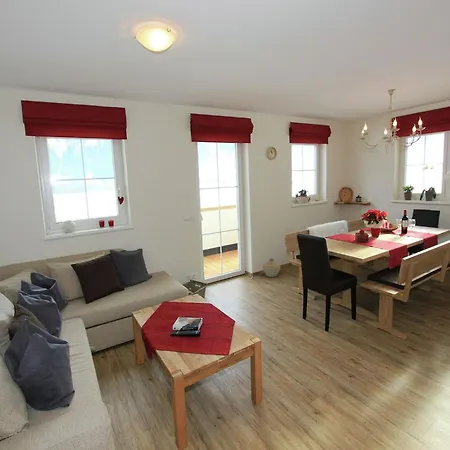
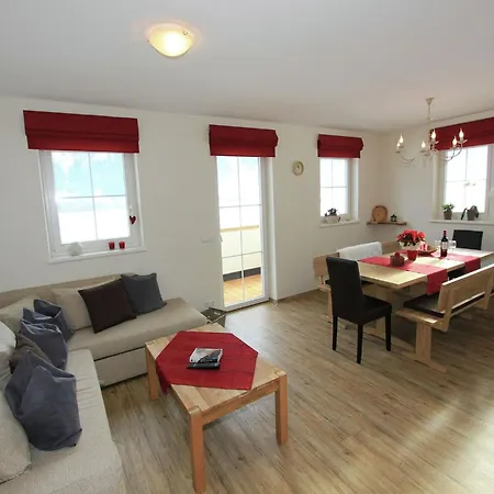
- ceramic jug [262,258,281,278]
